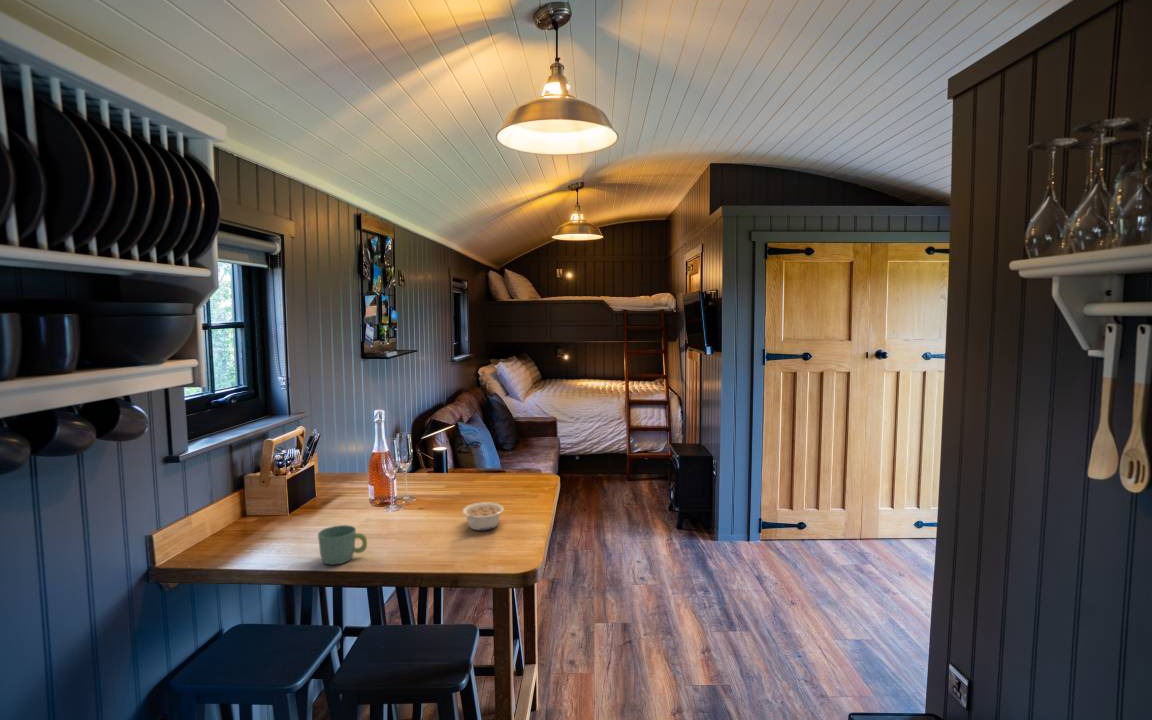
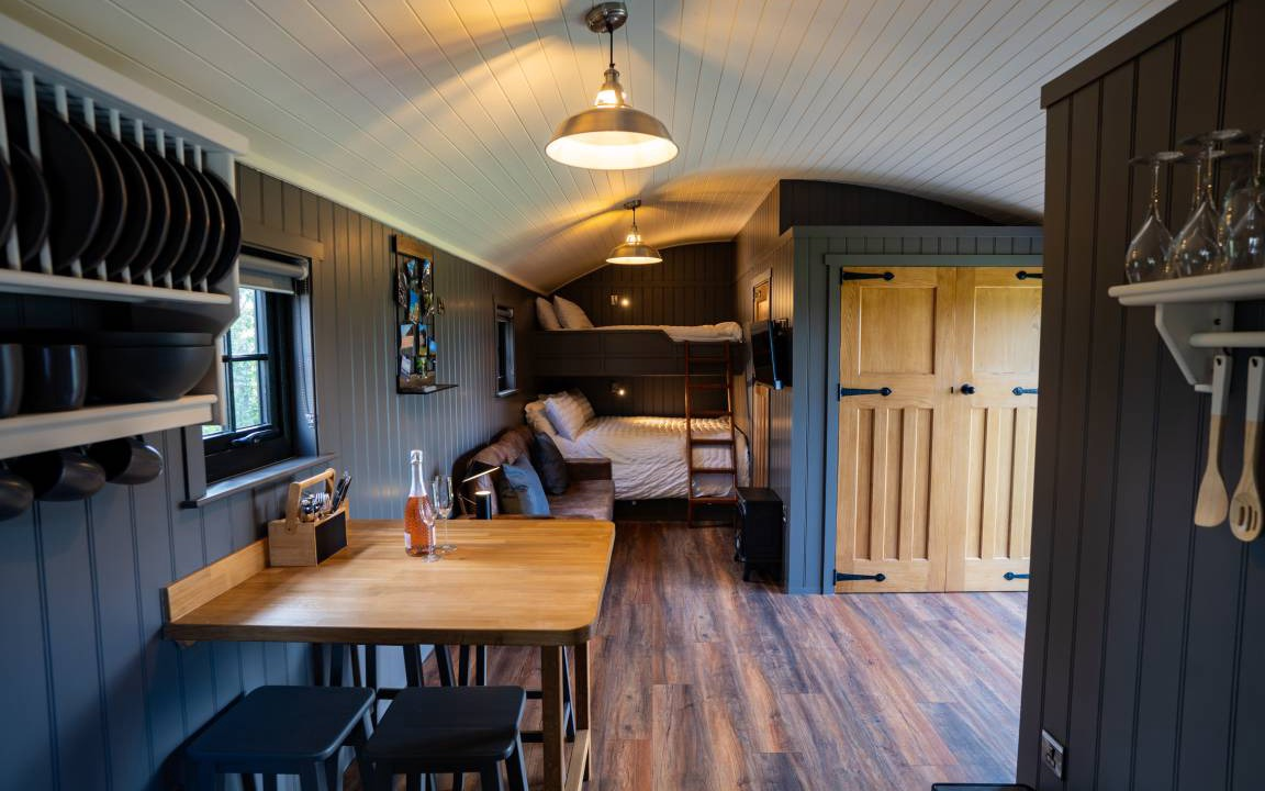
- legume [461,501,505,531]
- mug [317,524,368,566]
